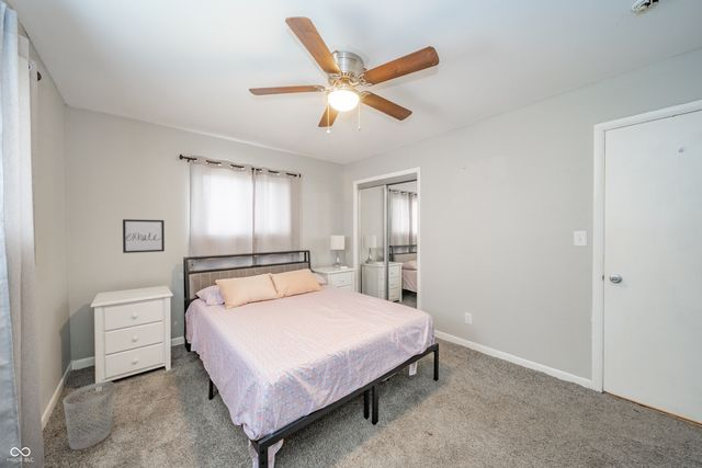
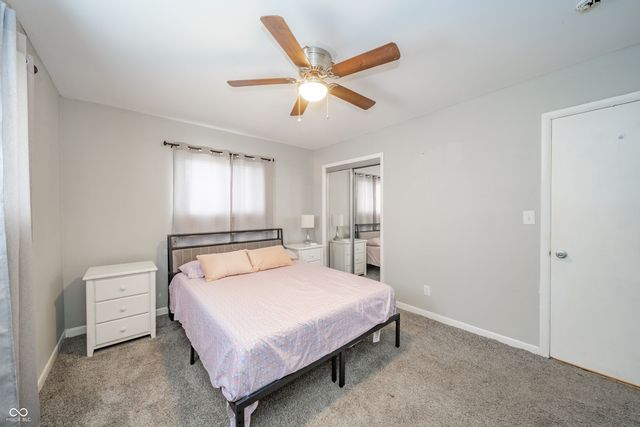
- wall art [122,218,166,254]
- wastebasket [63,380,116,450]
